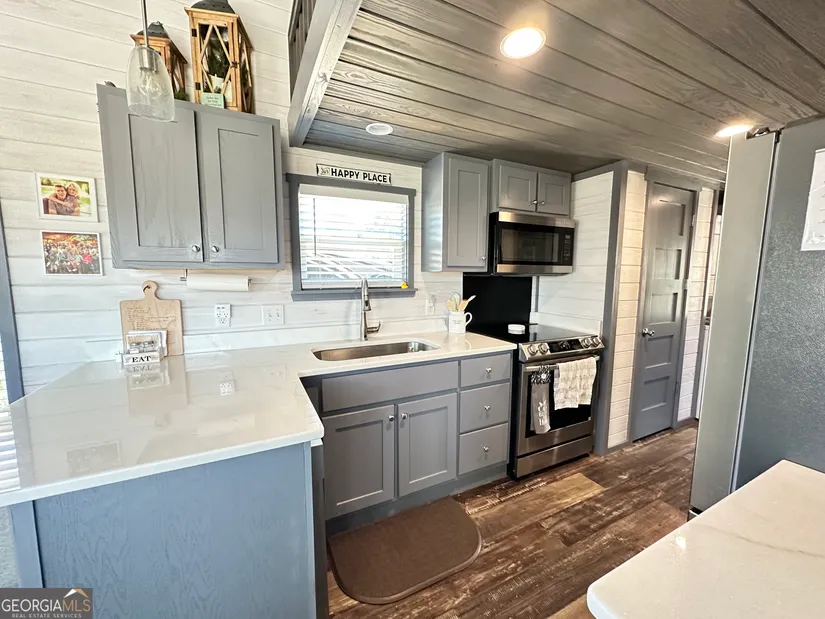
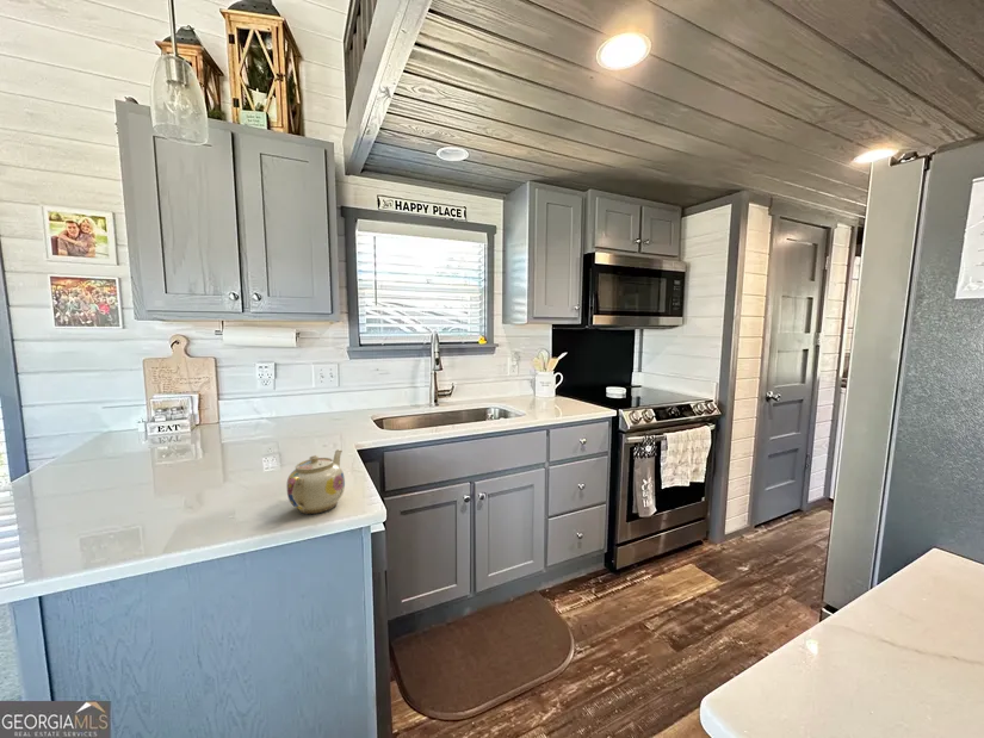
+ teapot [285,448,346,515]
